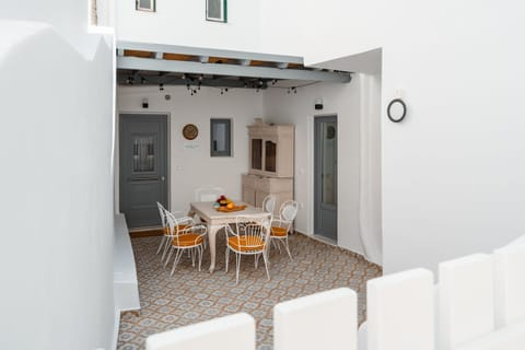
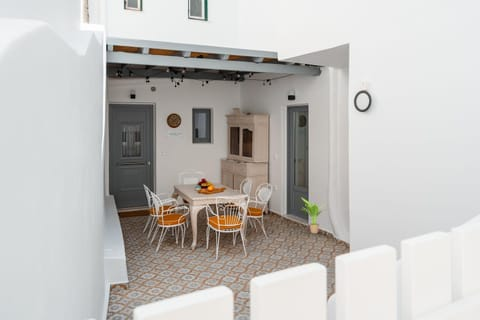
+ potted plant [300,196,328,235]
